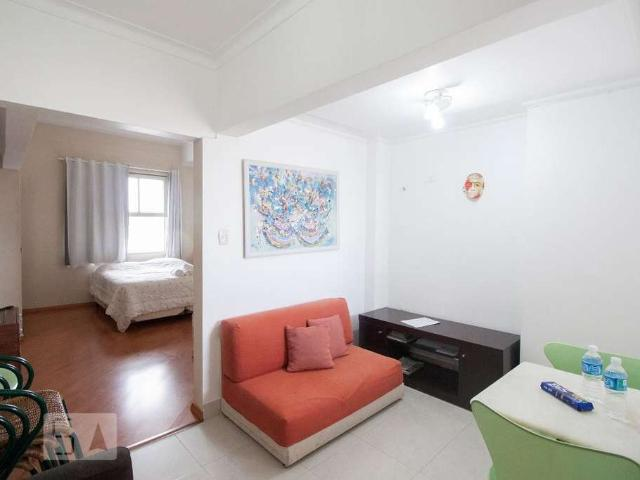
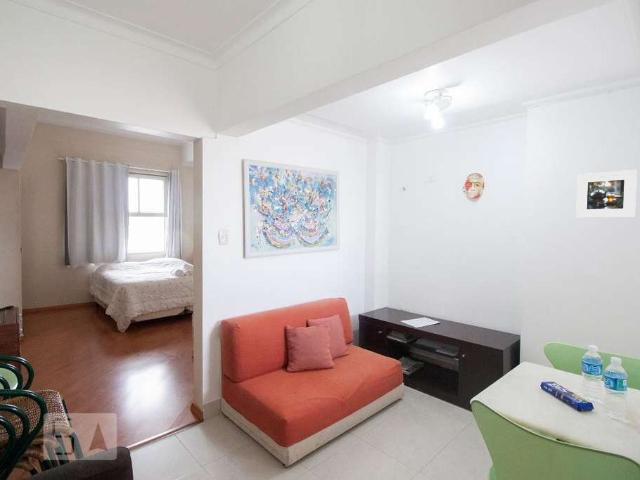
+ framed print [575,169,638,219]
